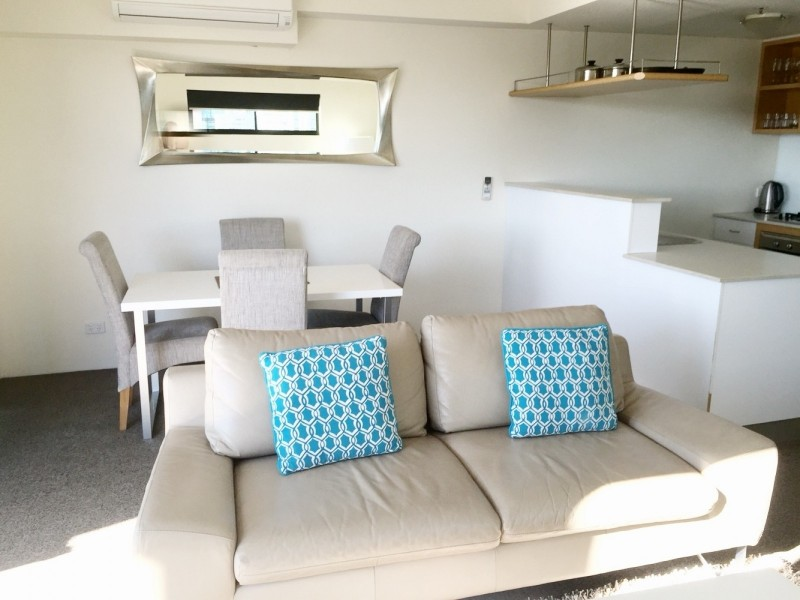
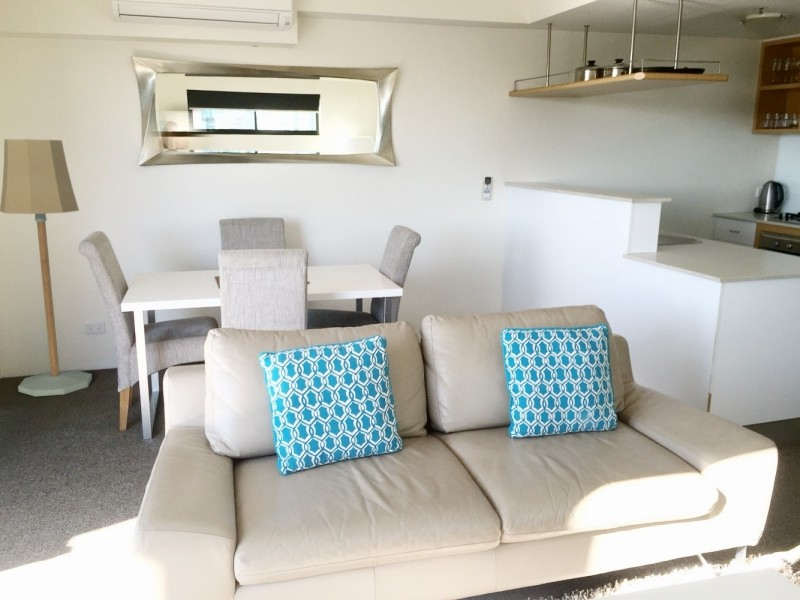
+ floor lamp [0,138,93,397]
